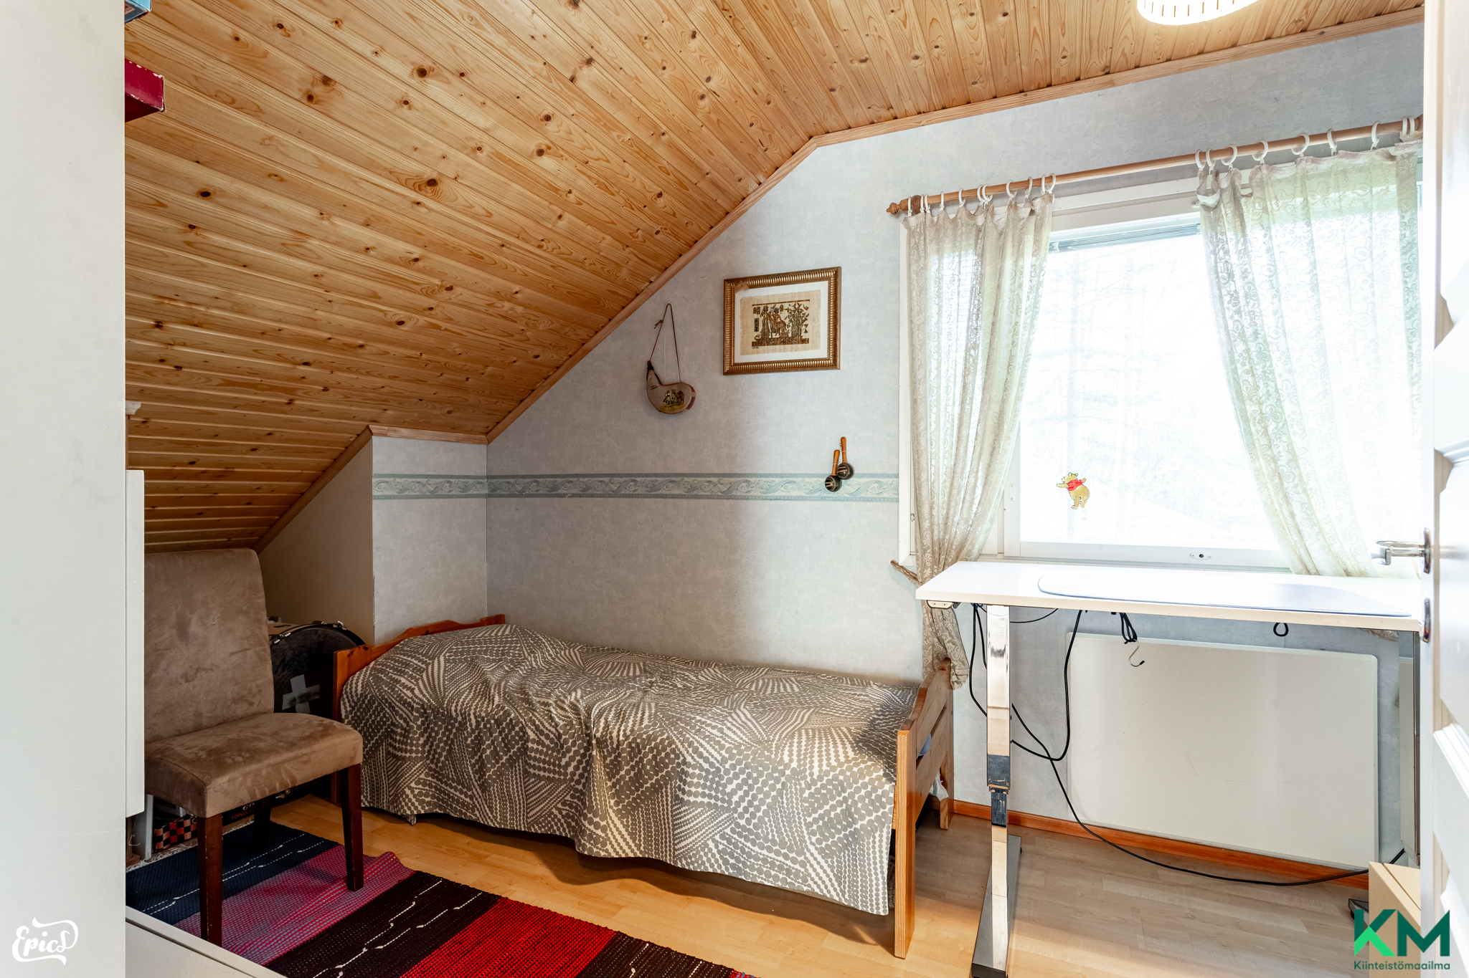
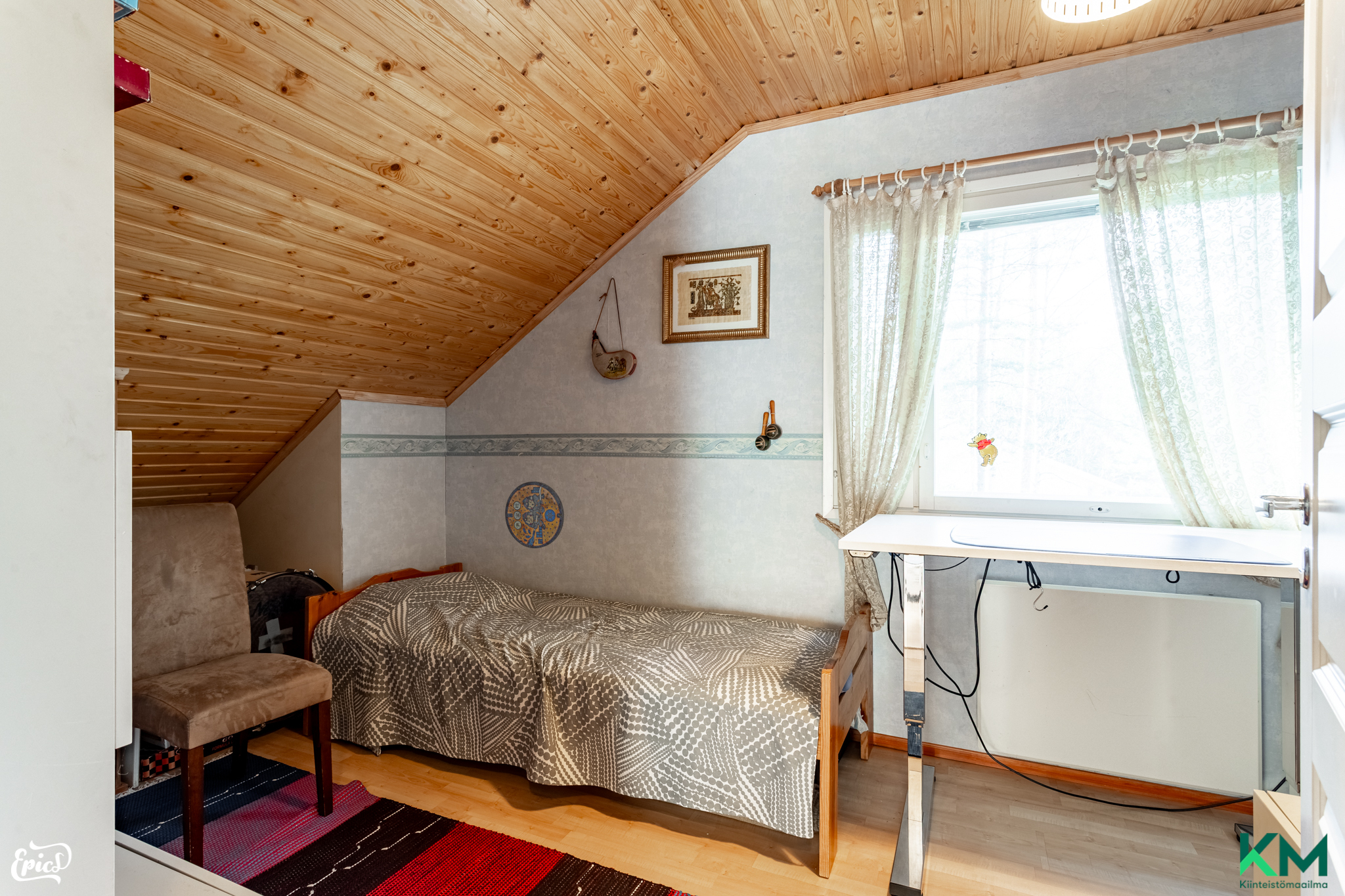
+ manhole cover [504,481,565,549]
